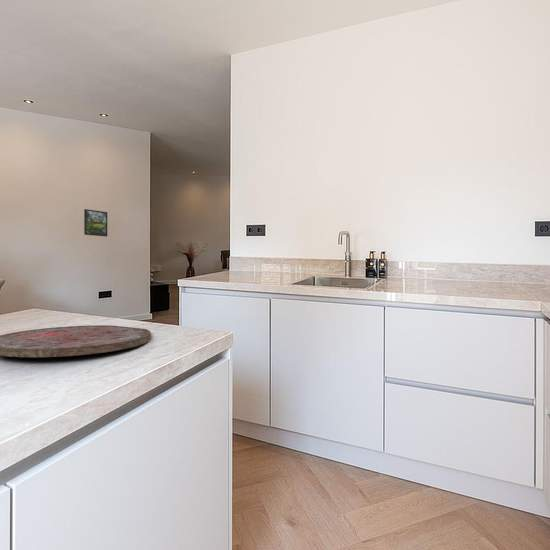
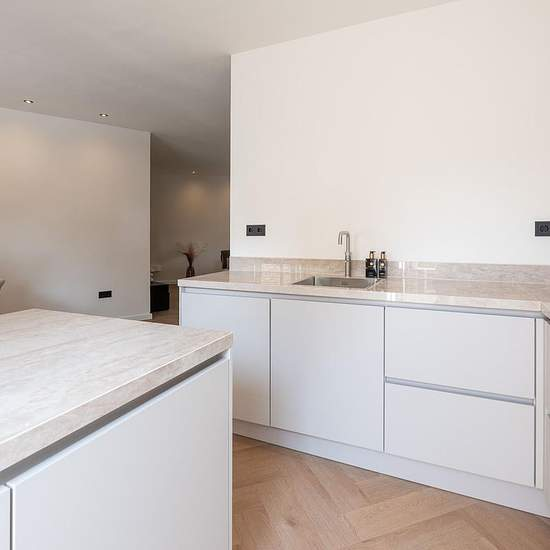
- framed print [83,208,108,238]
- cutting board [0,324,152,358]
